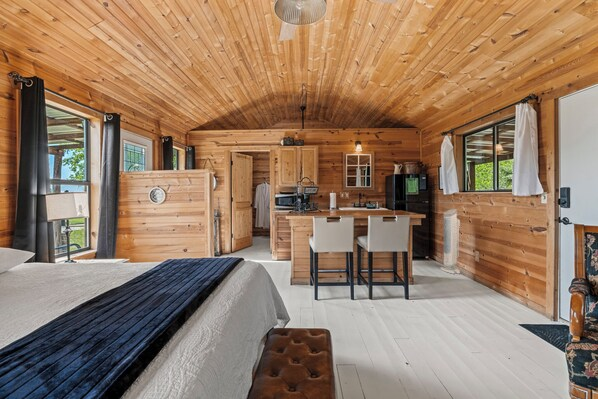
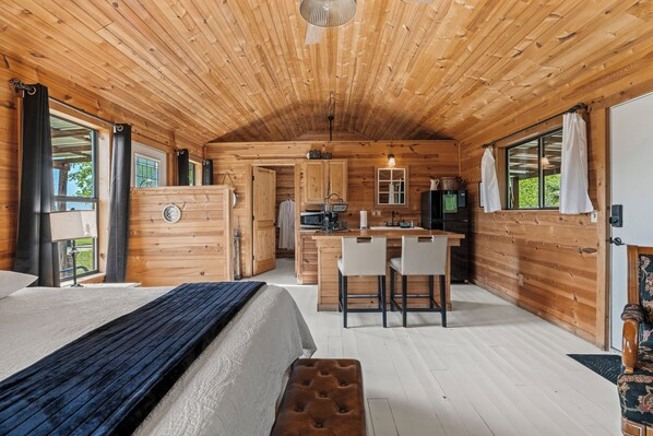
- air purifier [440,208,461,275]
